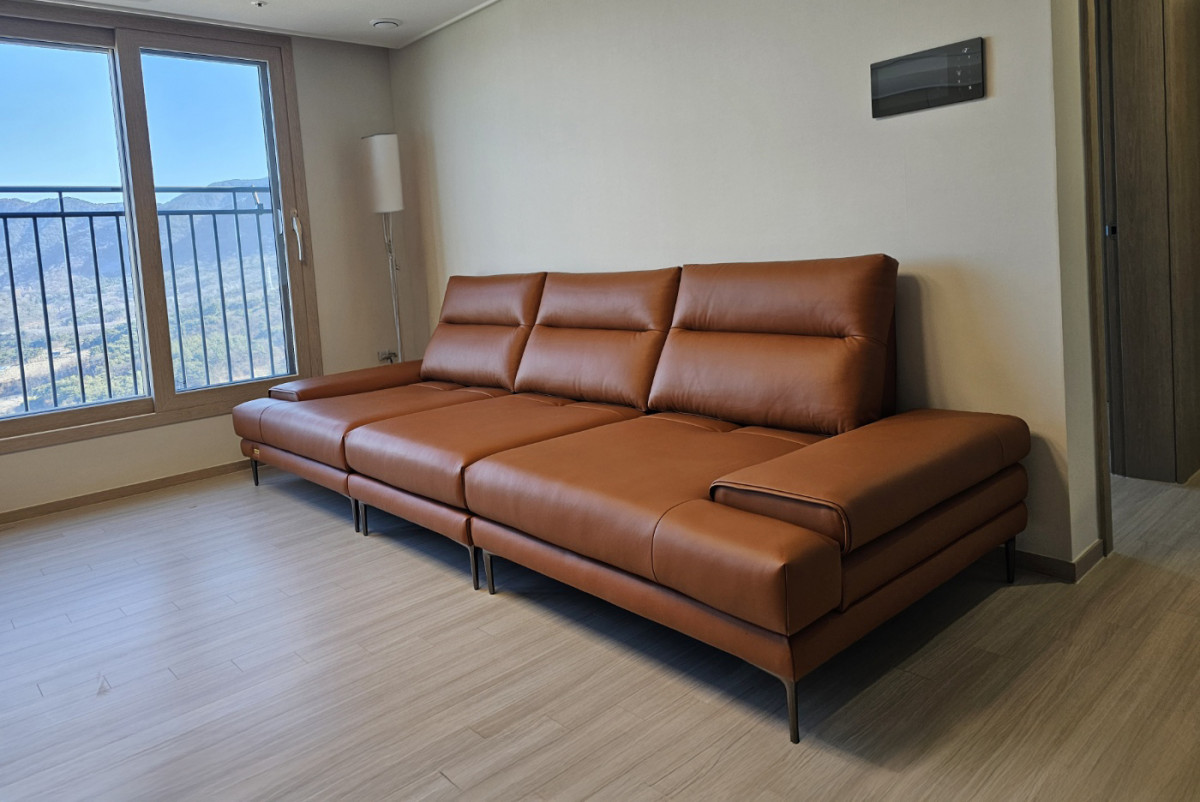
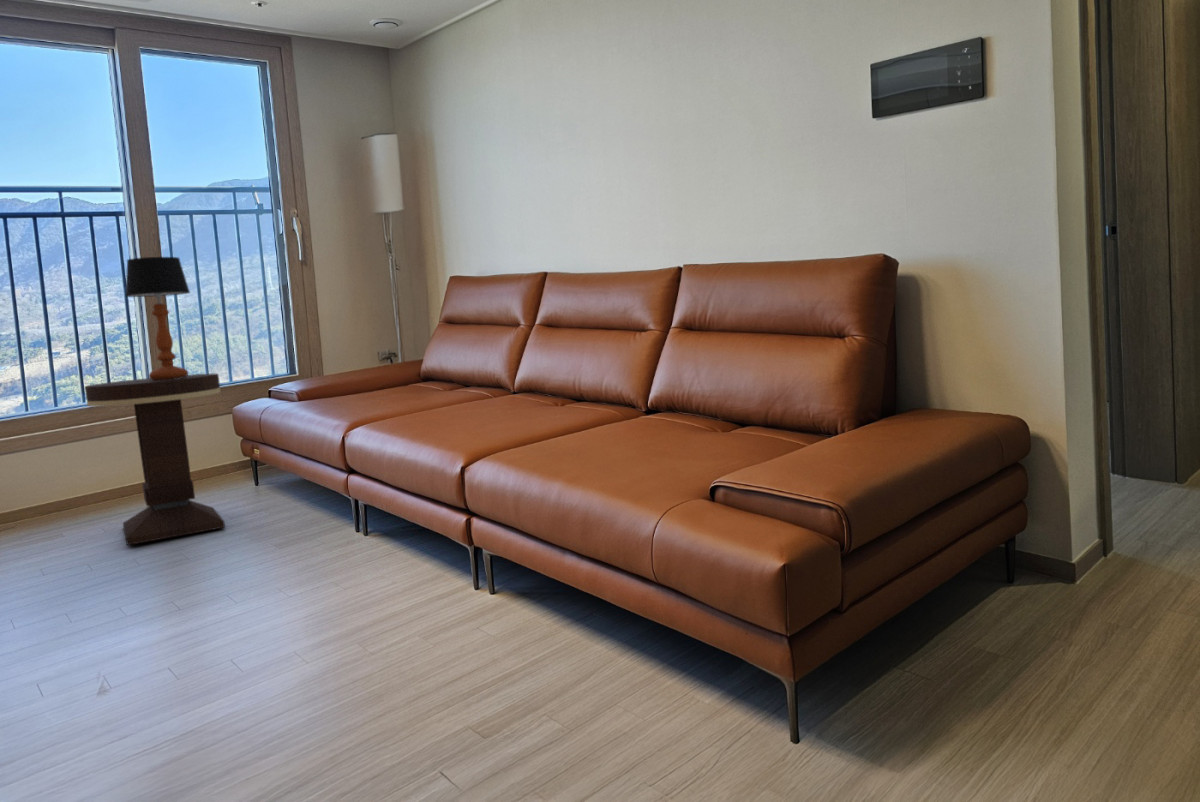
+ side table [84,373,226,546]
+ table lamp [124,256,191,381]
